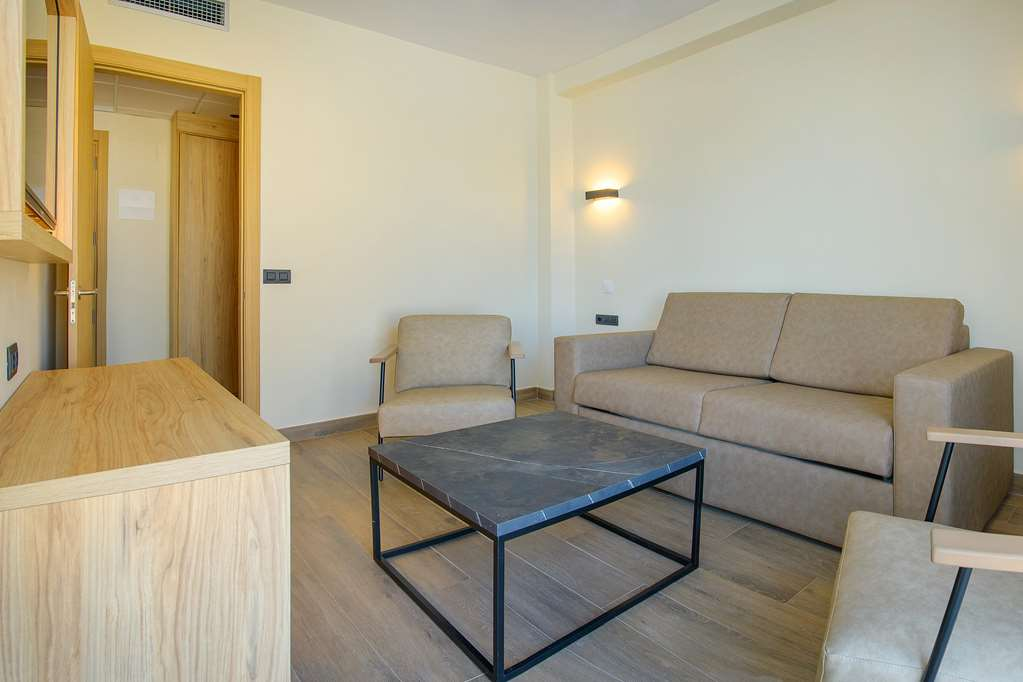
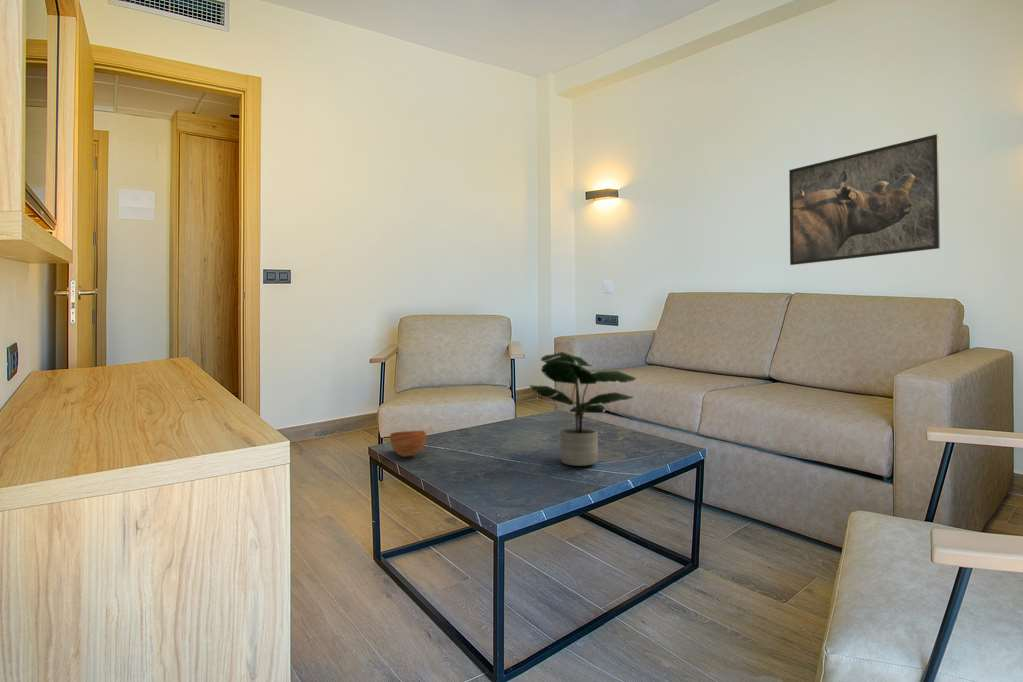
+ cup [389,430,427,458]
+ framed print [788,133,941,266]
+ potted plant [528,351,638,467]
